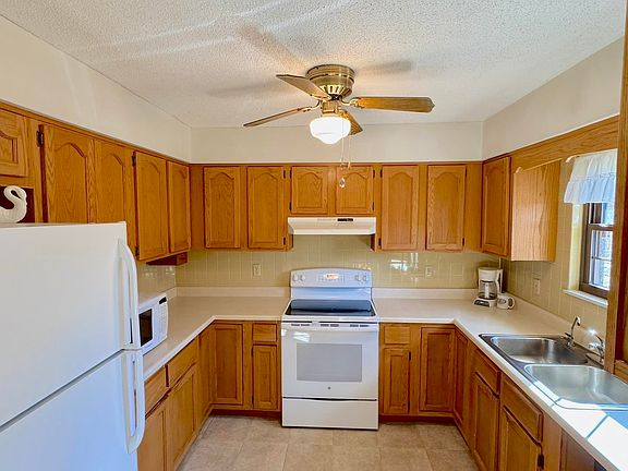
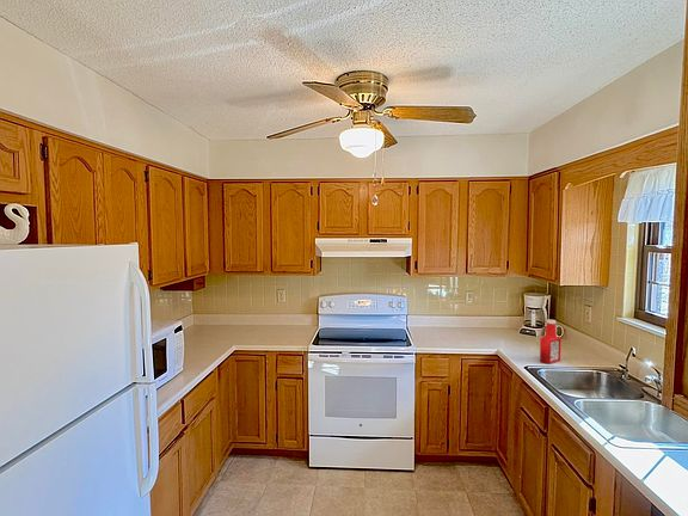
+ soap bottle [539,318,563,364]
